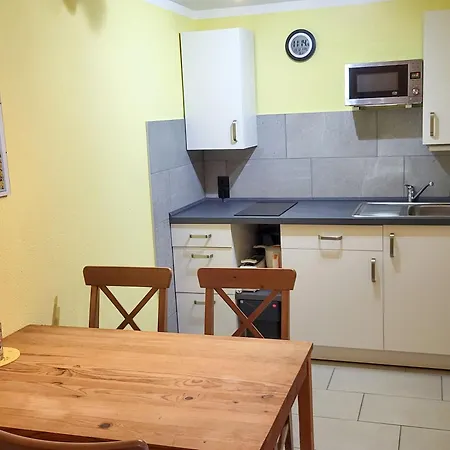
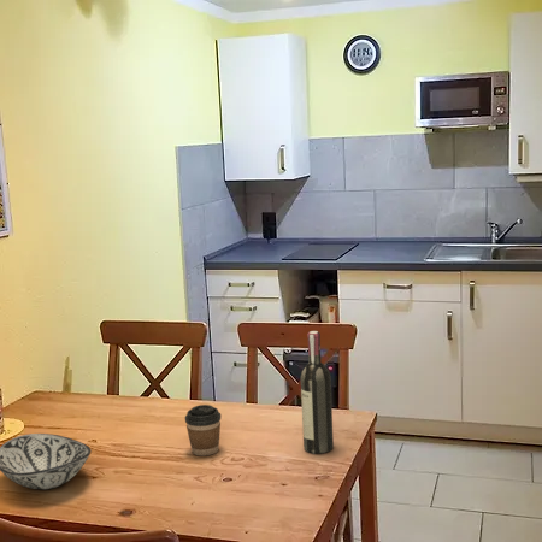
+ decorative bowl [0,432,93,490]
+ wine bottle [300,330,335,455]
+ coffee cup [184,403,222,458]
